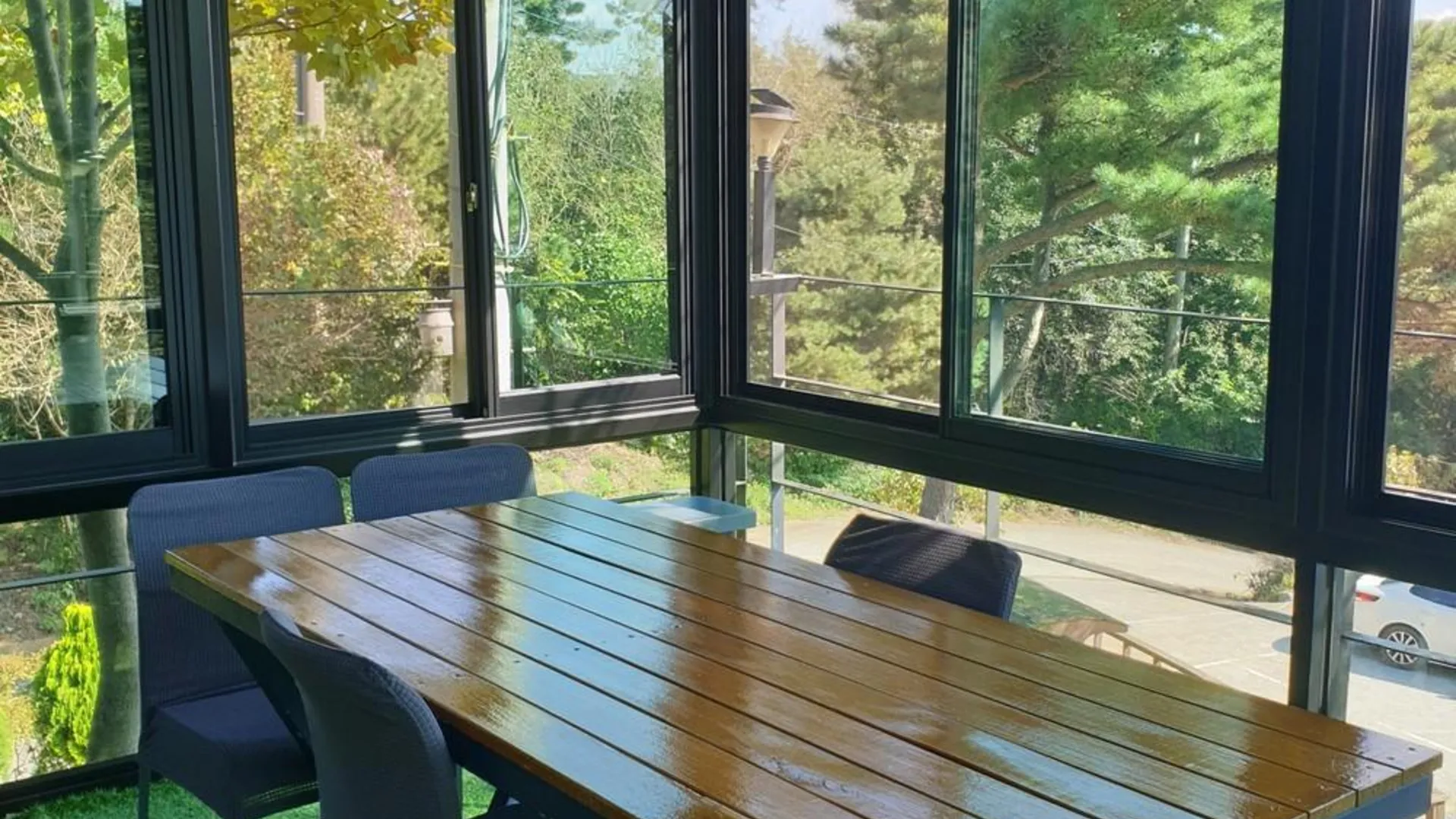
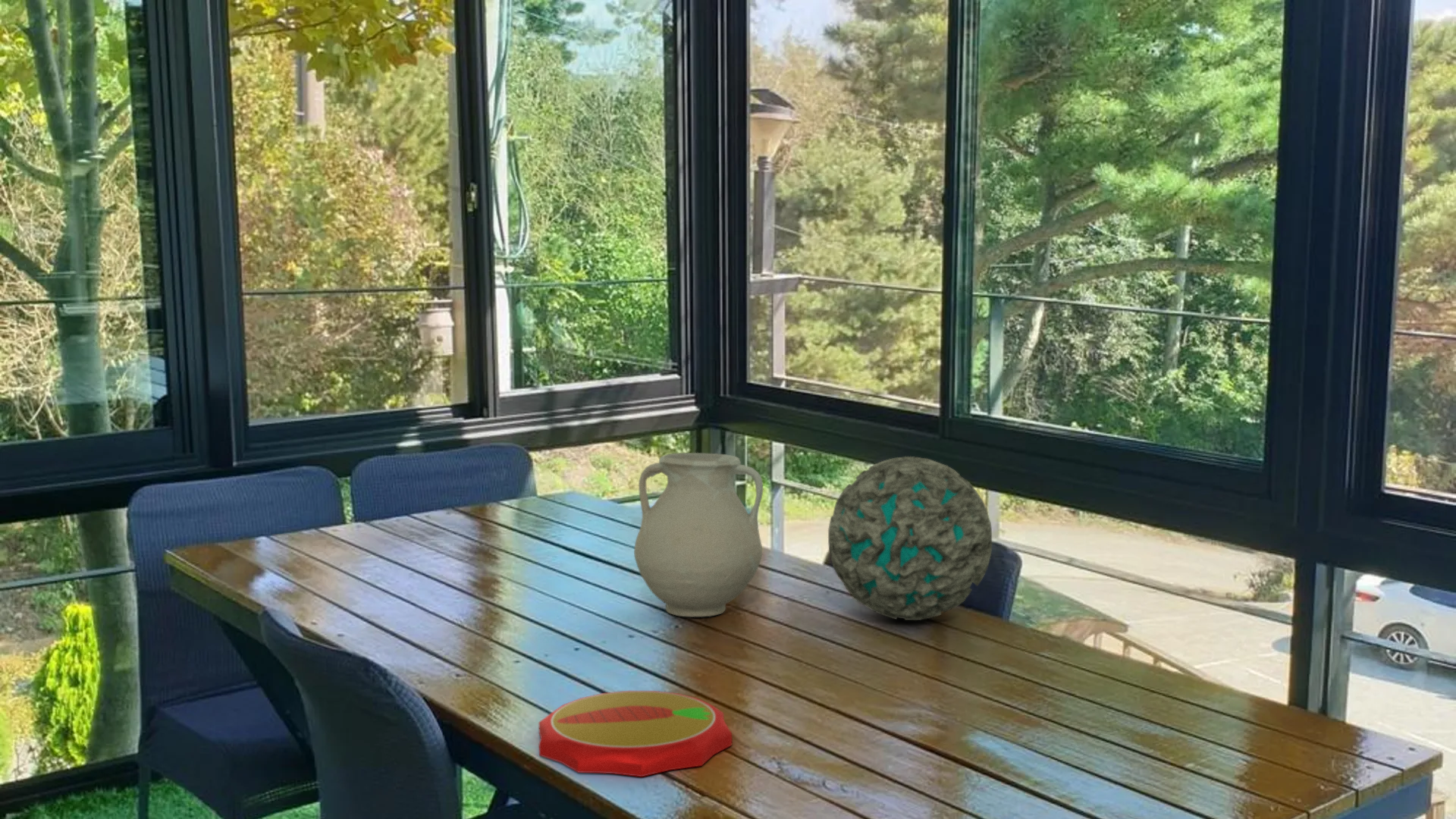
+ vase [633,452,764,617]
+ geode [827,456,993,621]
+ plate [538,690,733,777]
